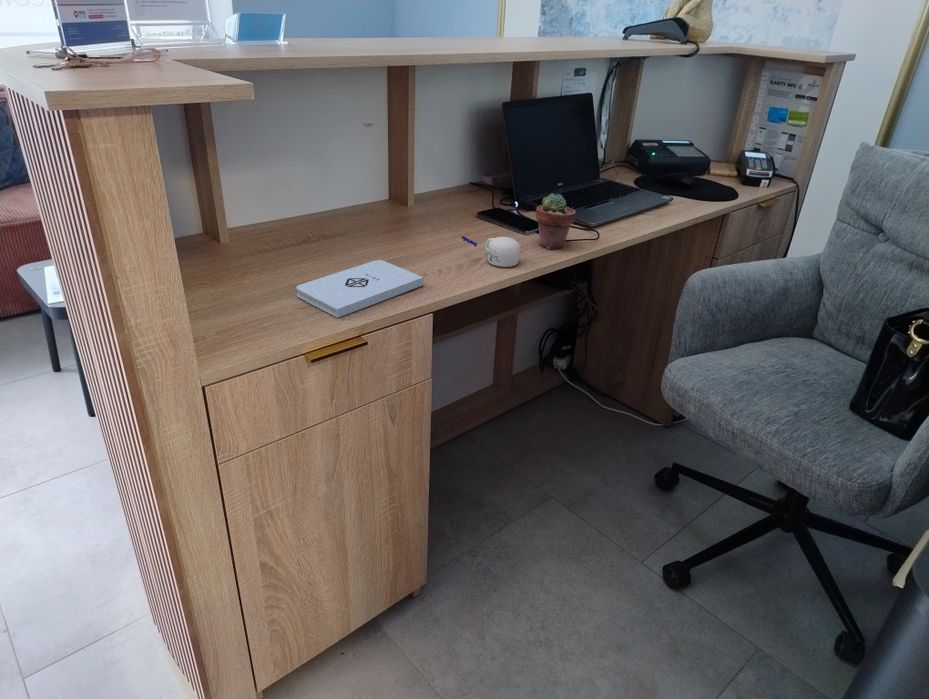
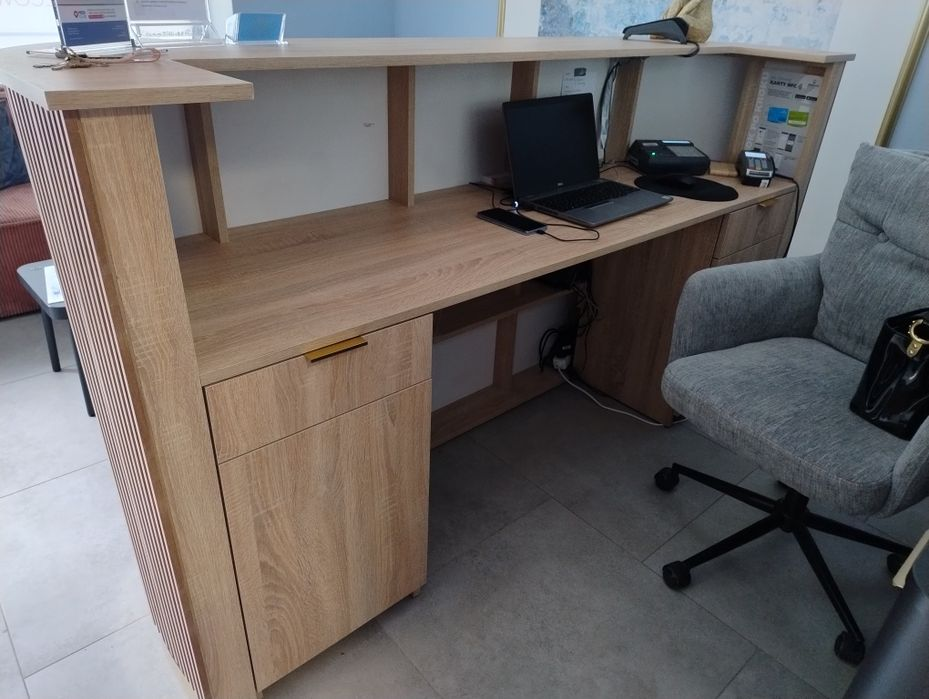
- potted succulent [535,192,577,250]
- mug [461,235,521,268]
- notepad [295,259,424,319]
